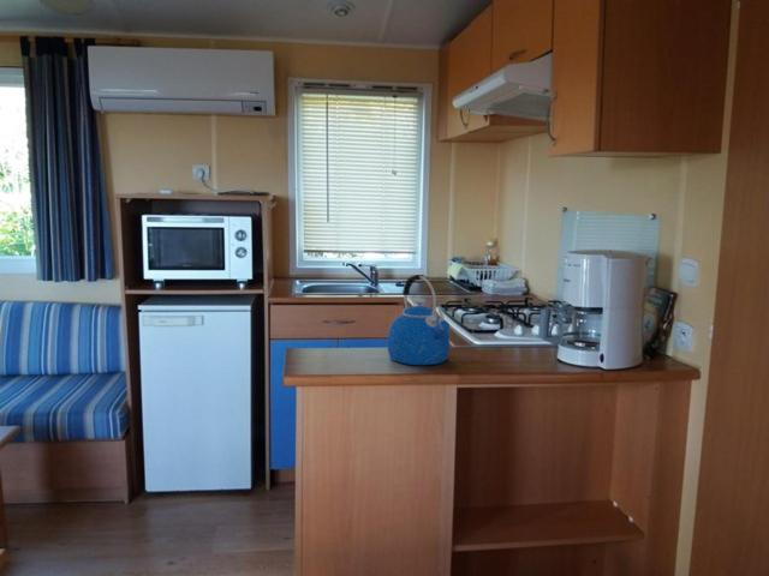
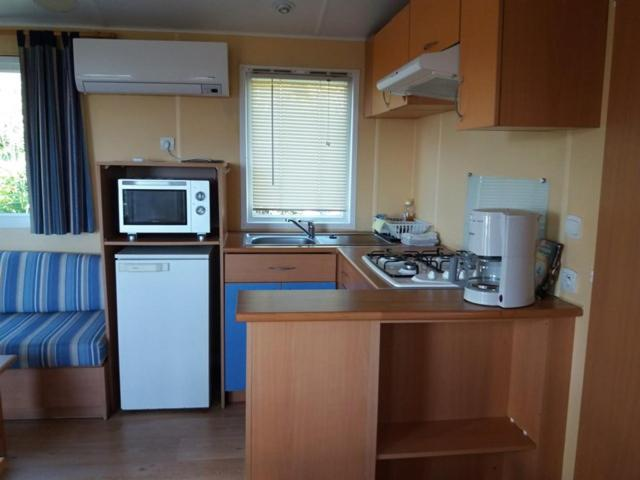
- kettle [386,274,451,366]
